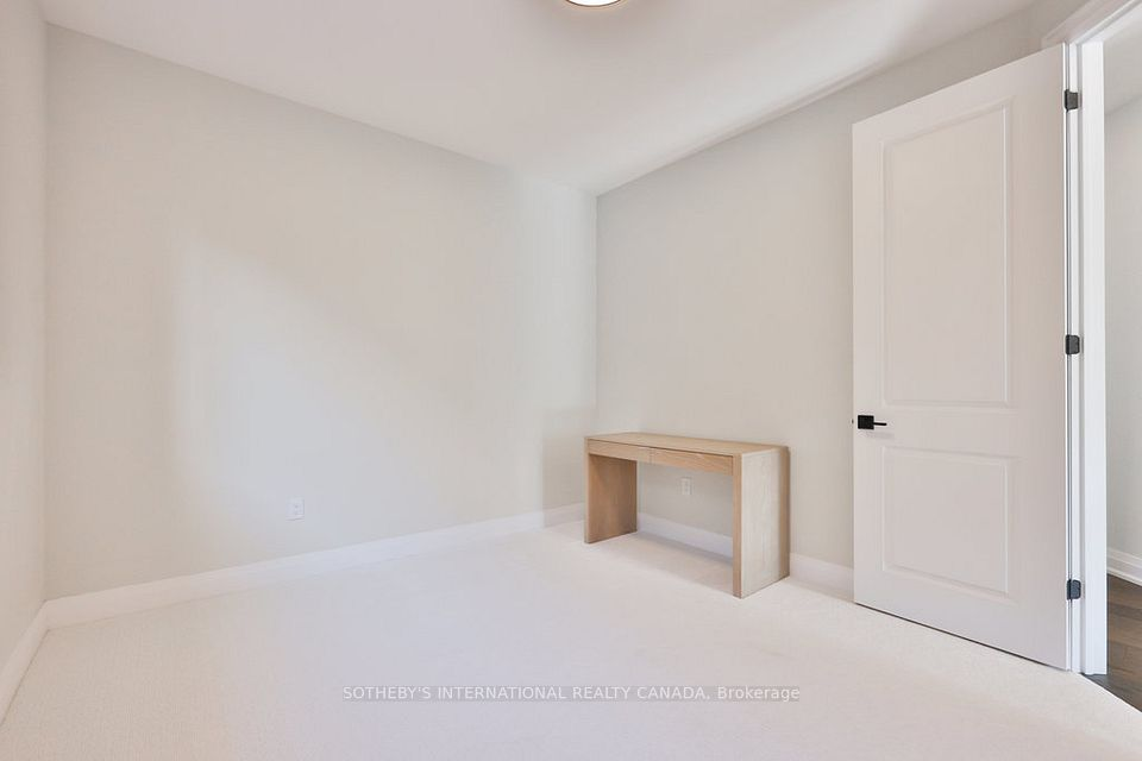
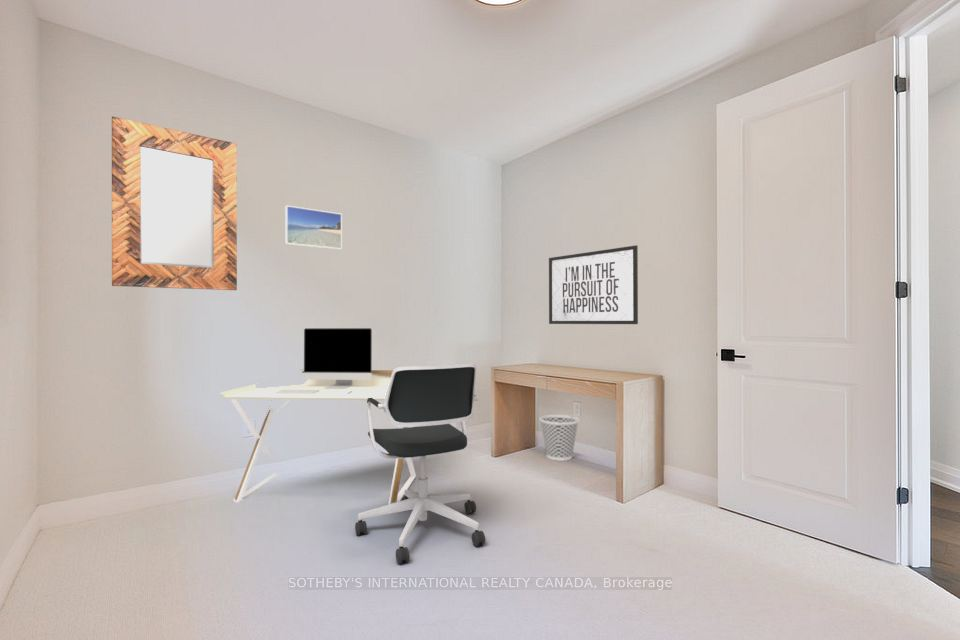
+ desk [220,327,417,505]
+ wastebasket [539,414,580,462]
+ mirror [548,244,639,325]
+ office chair [354,363,486,565]
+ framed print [284,204,343,250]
+ home mirror [111,116,238,291]
